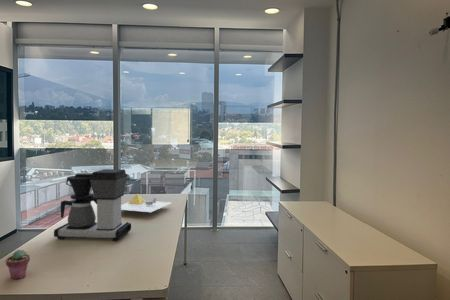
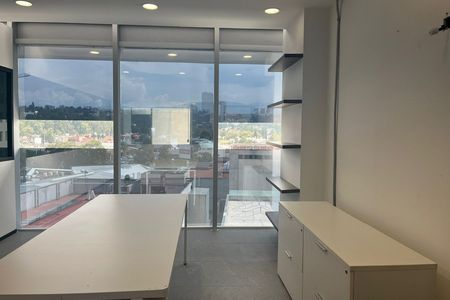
- potted succulent [5,249,31,280]
- coffee maker [53,168,132,242]
- desk organizer [121,193,172,213]
